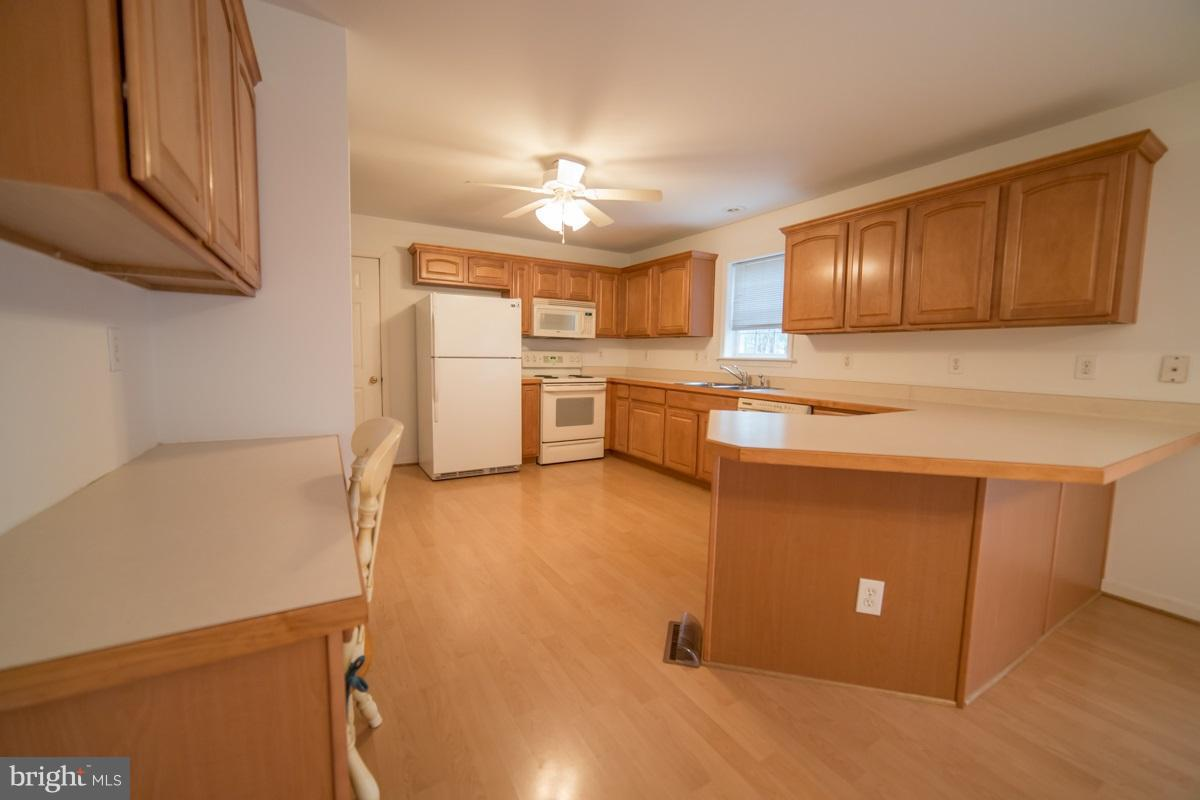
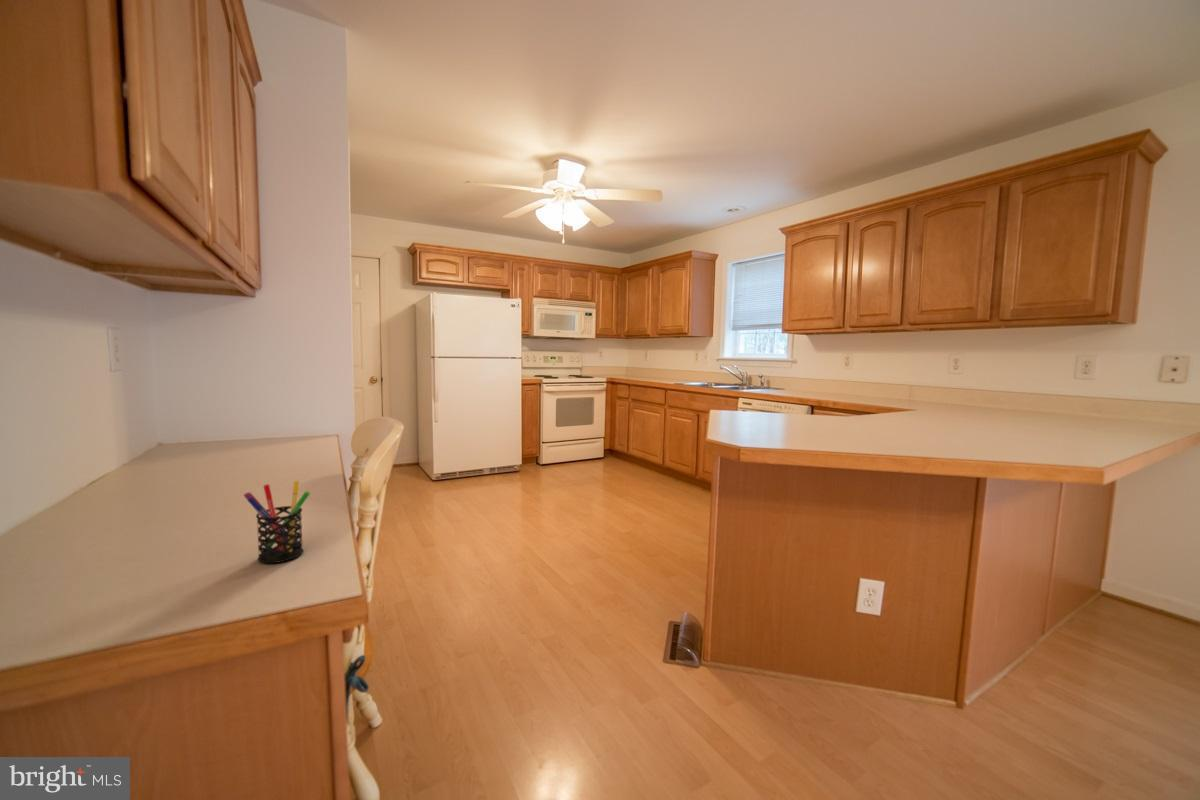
+ pen holder [243,480,311,564]
